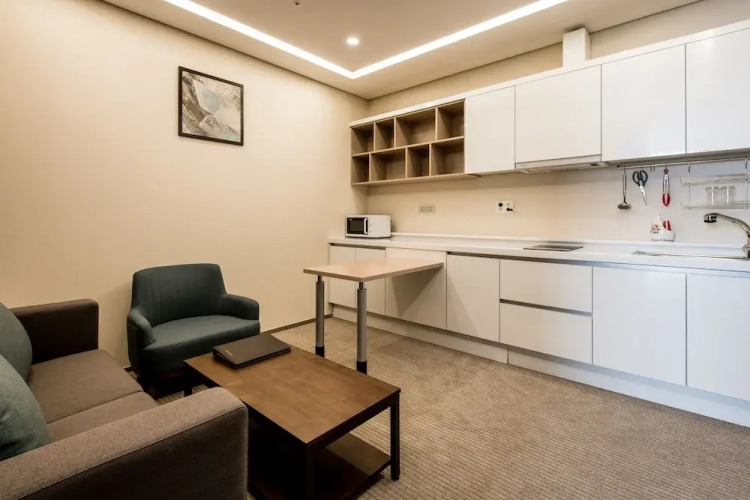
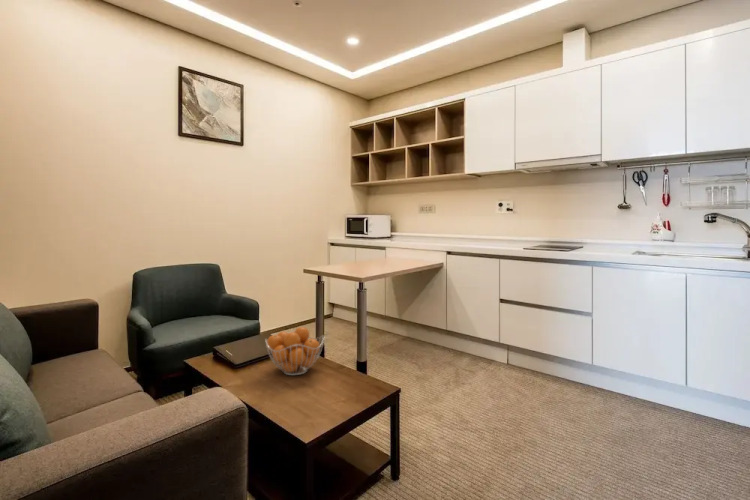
+ fruit basket [264,326,325,376]
